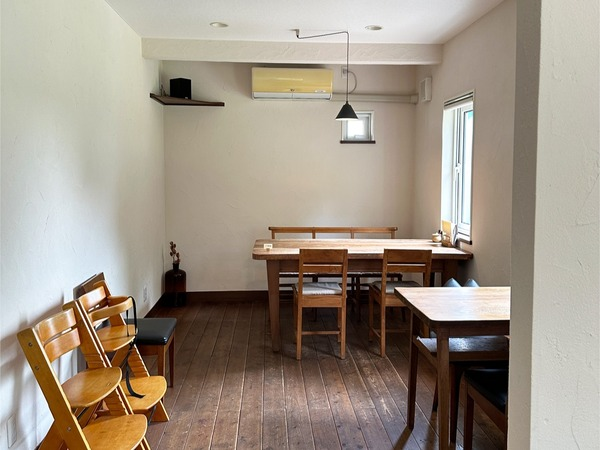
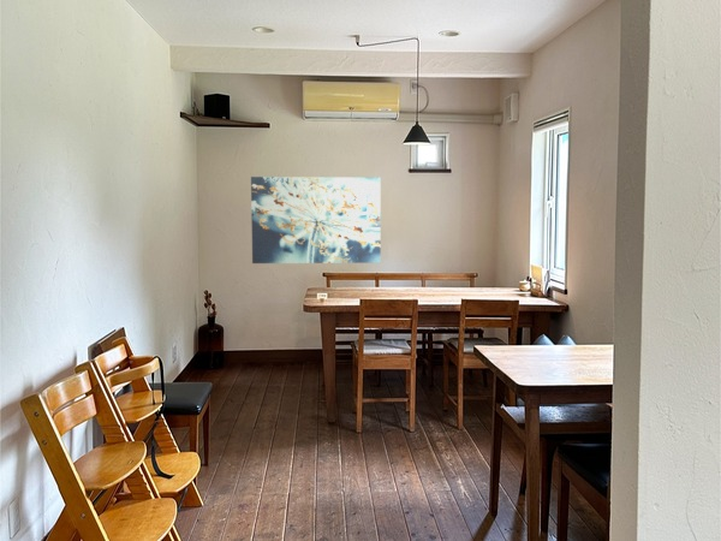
+ wall art [250,176,382,264]
